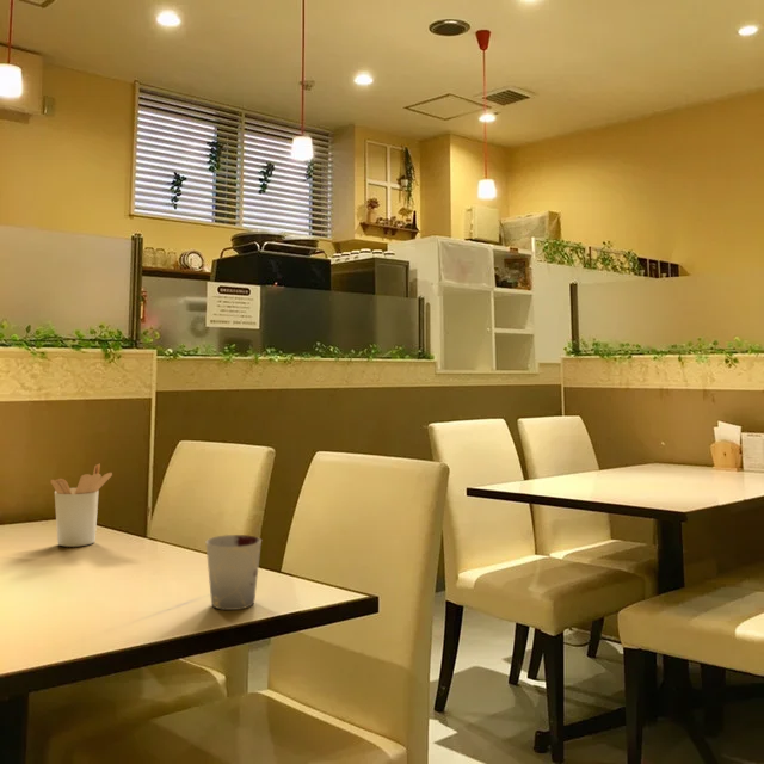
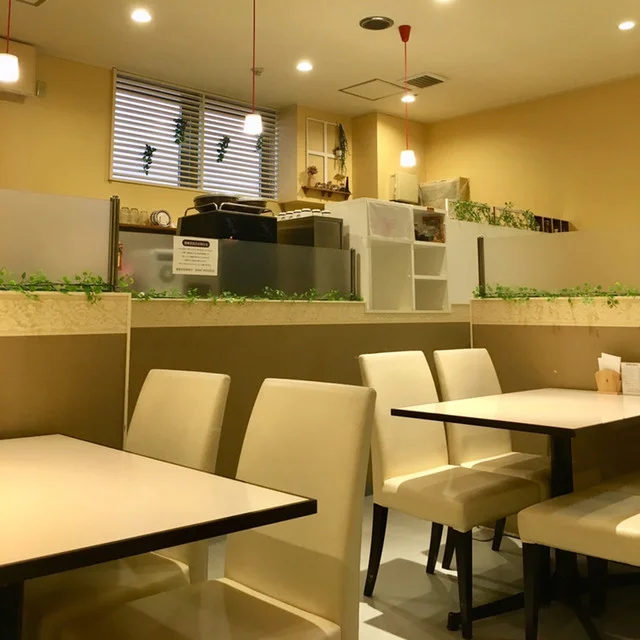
- cup [204,534,263,611]
- utensil holder [50,463,113,548]
